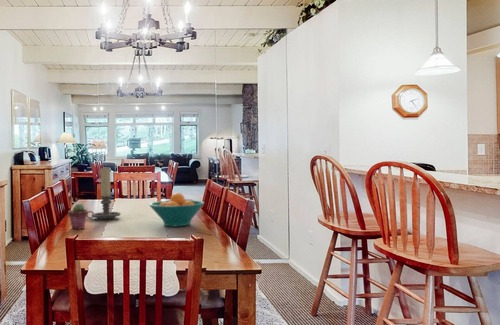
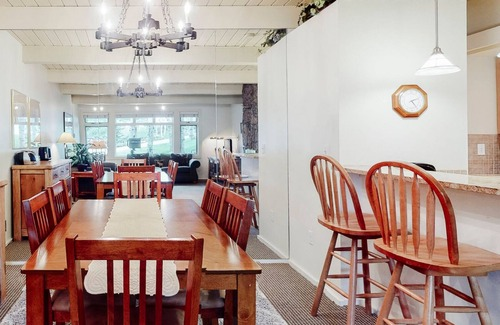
- fruit bowl [148,192,205,227]
- potted succulent [67,203,89,230]
- candle holder [86,167,122,221]
